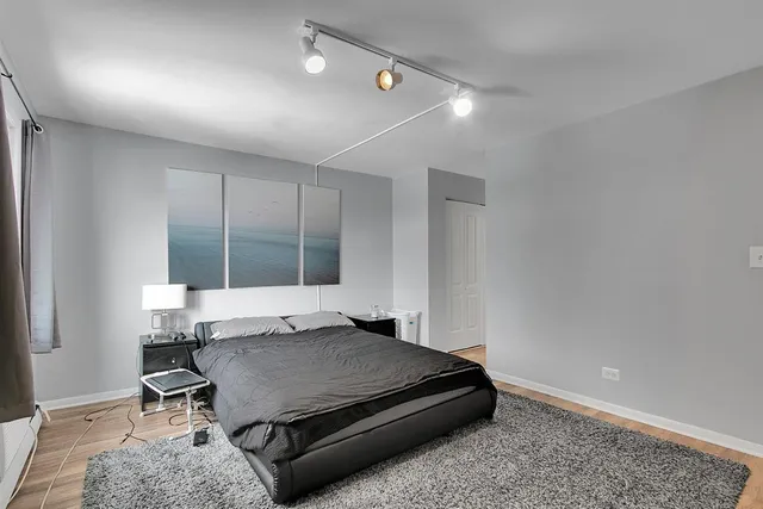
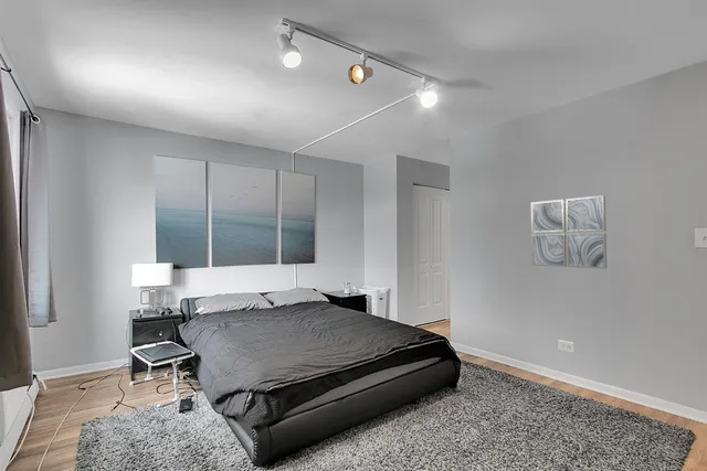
+ wall art [530,194,608,270]
